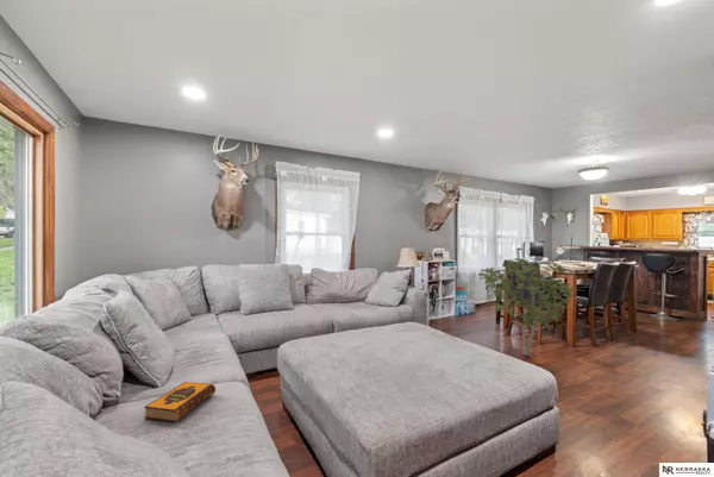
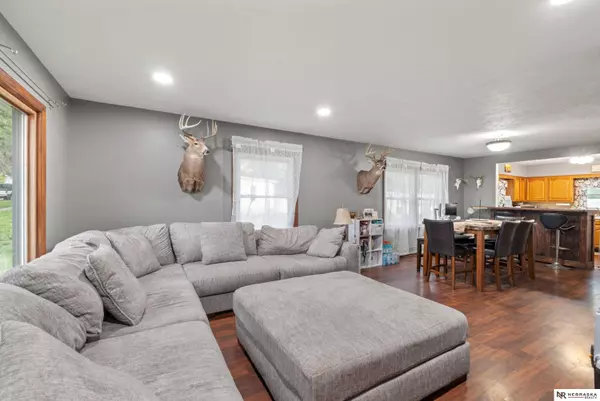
- hardback book [143,381,217,423]
- shrub [477,257,575,357]
